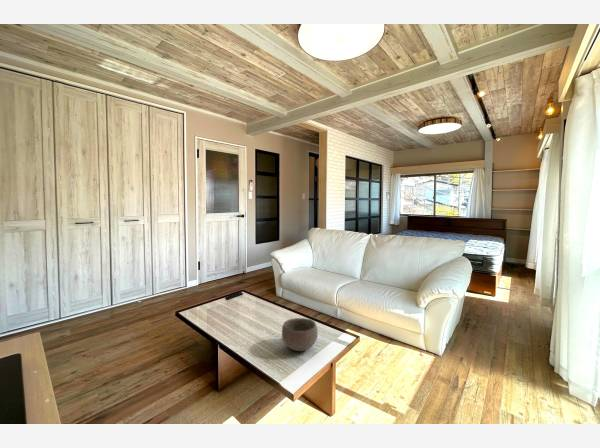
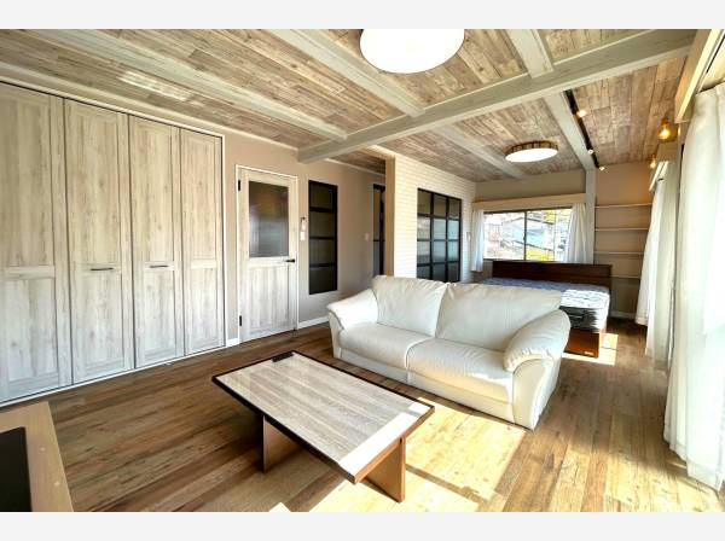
- bowl [281,317,319,352]
